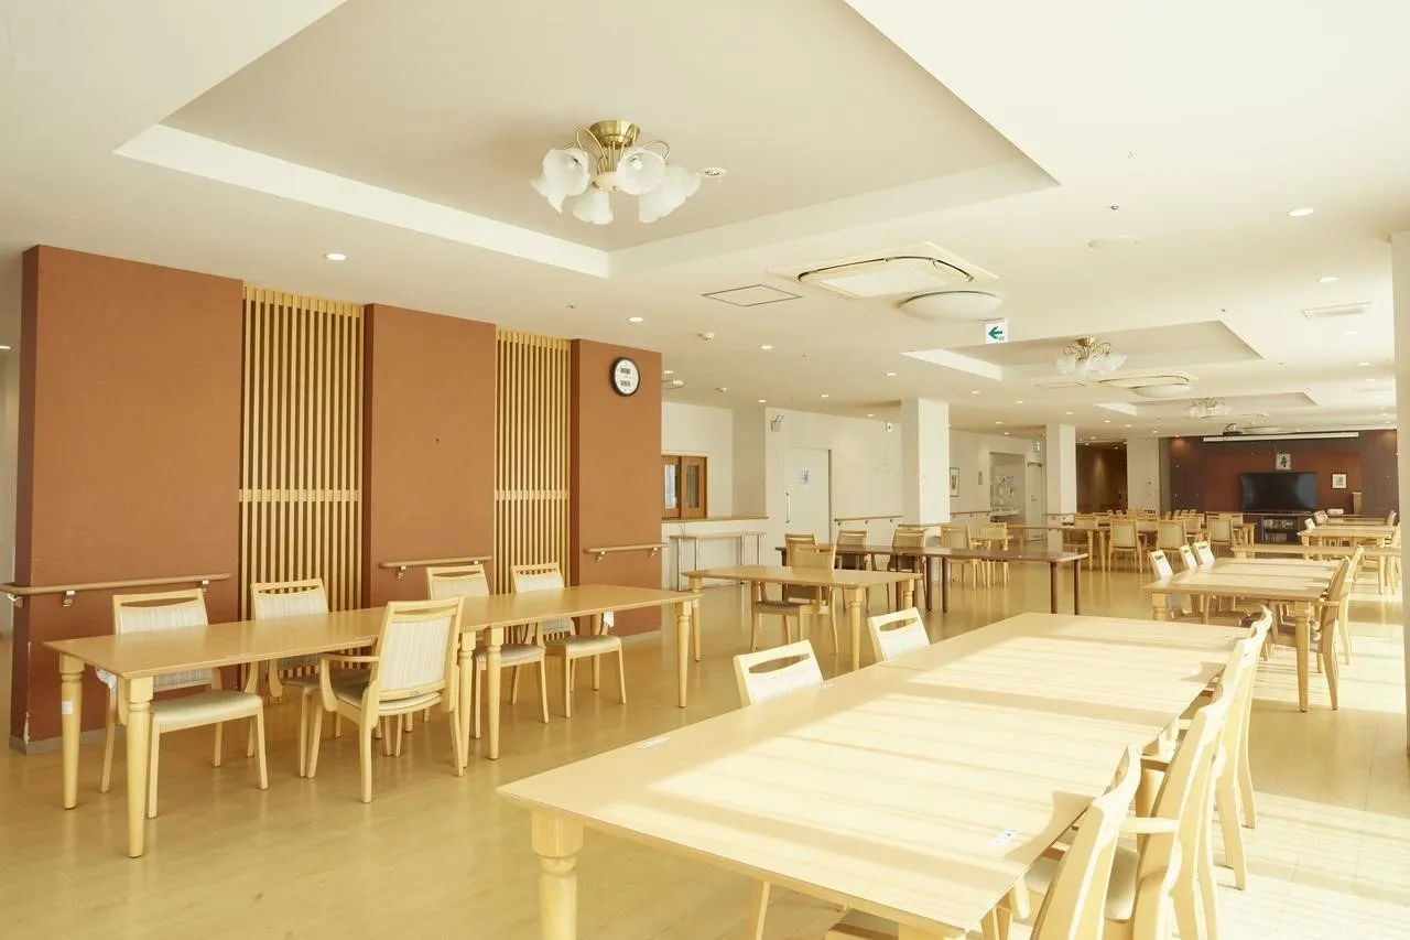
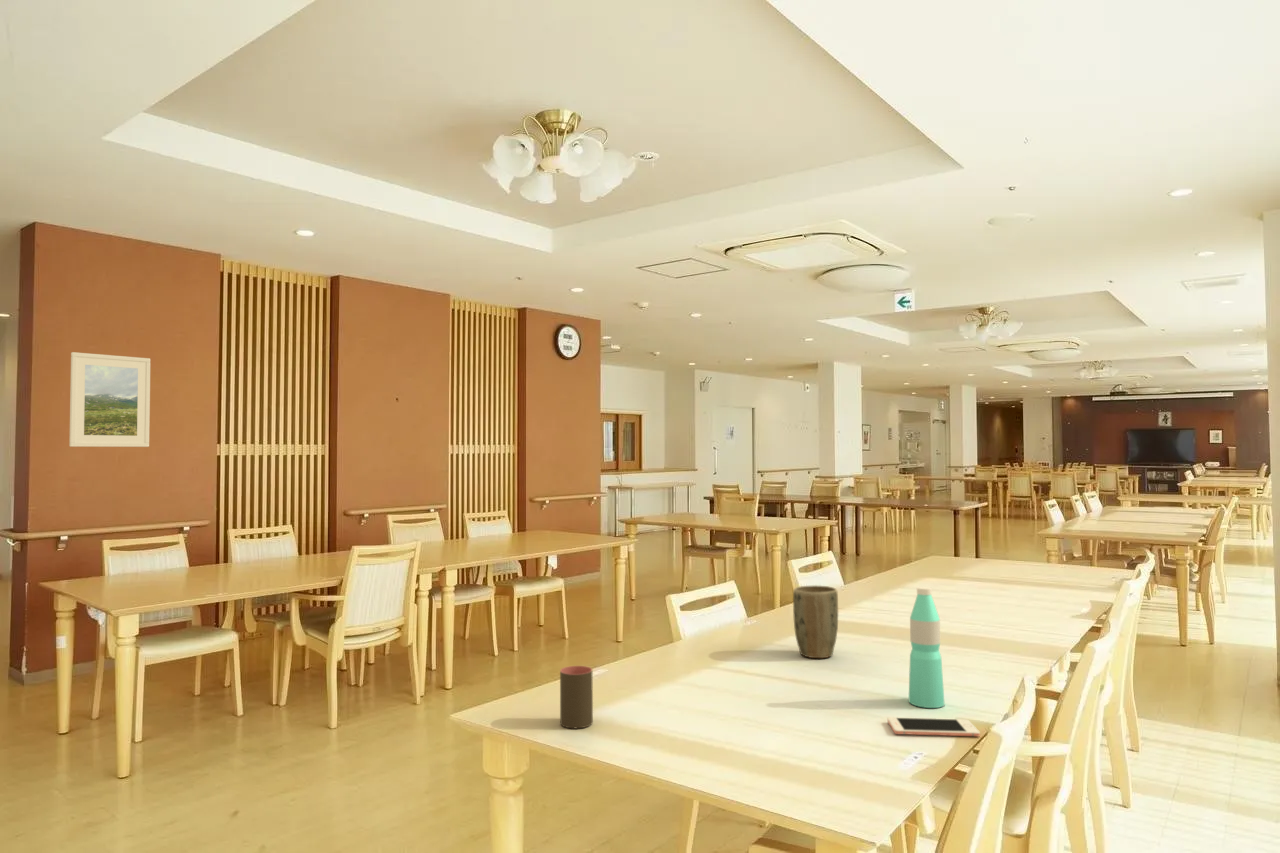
+ plant pot [792,584,839,659]
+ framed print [68,351,151,448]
+ water bottle [908,586,946,709]
+ cell phone [887,716,981,737]
+ cup [559,665,594,729]
